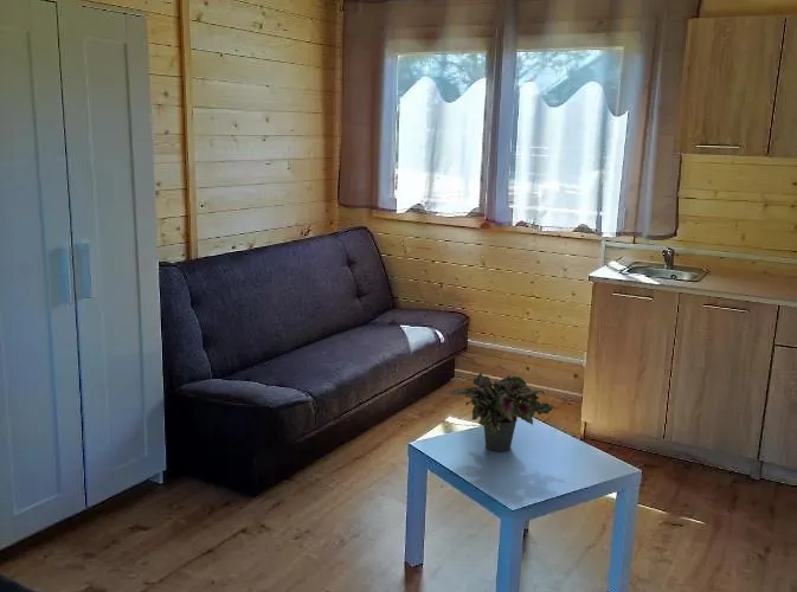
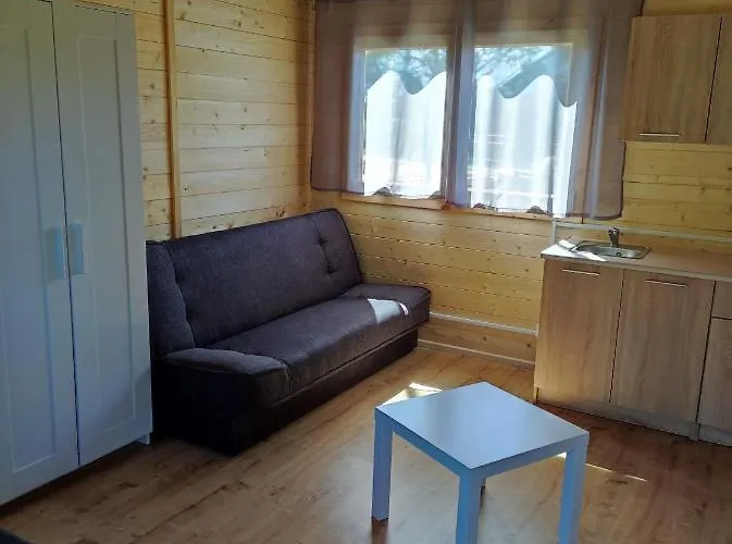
- potted plant [445,371,558,452]
